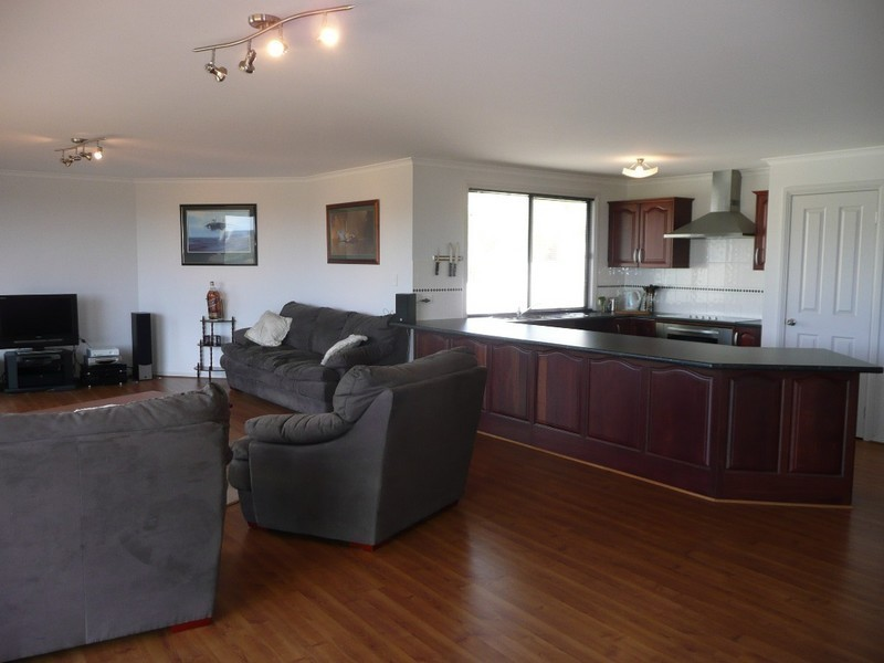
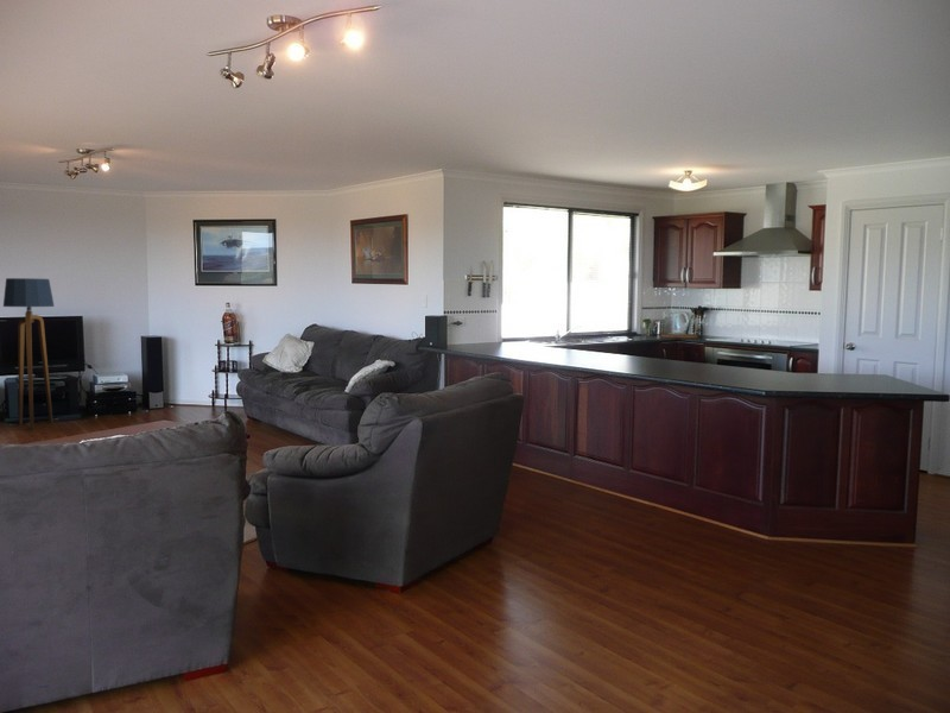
+ floor lamp [2,277,56,430]
